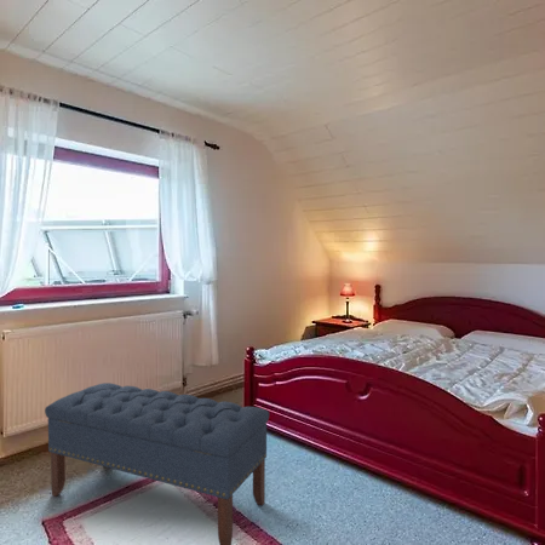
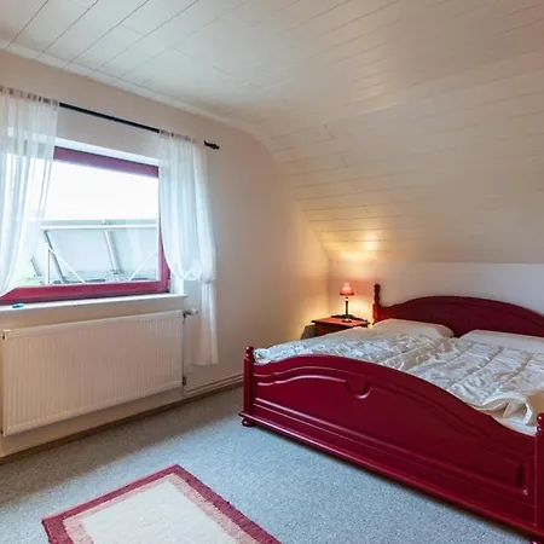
- bench [44,382,270,545]
